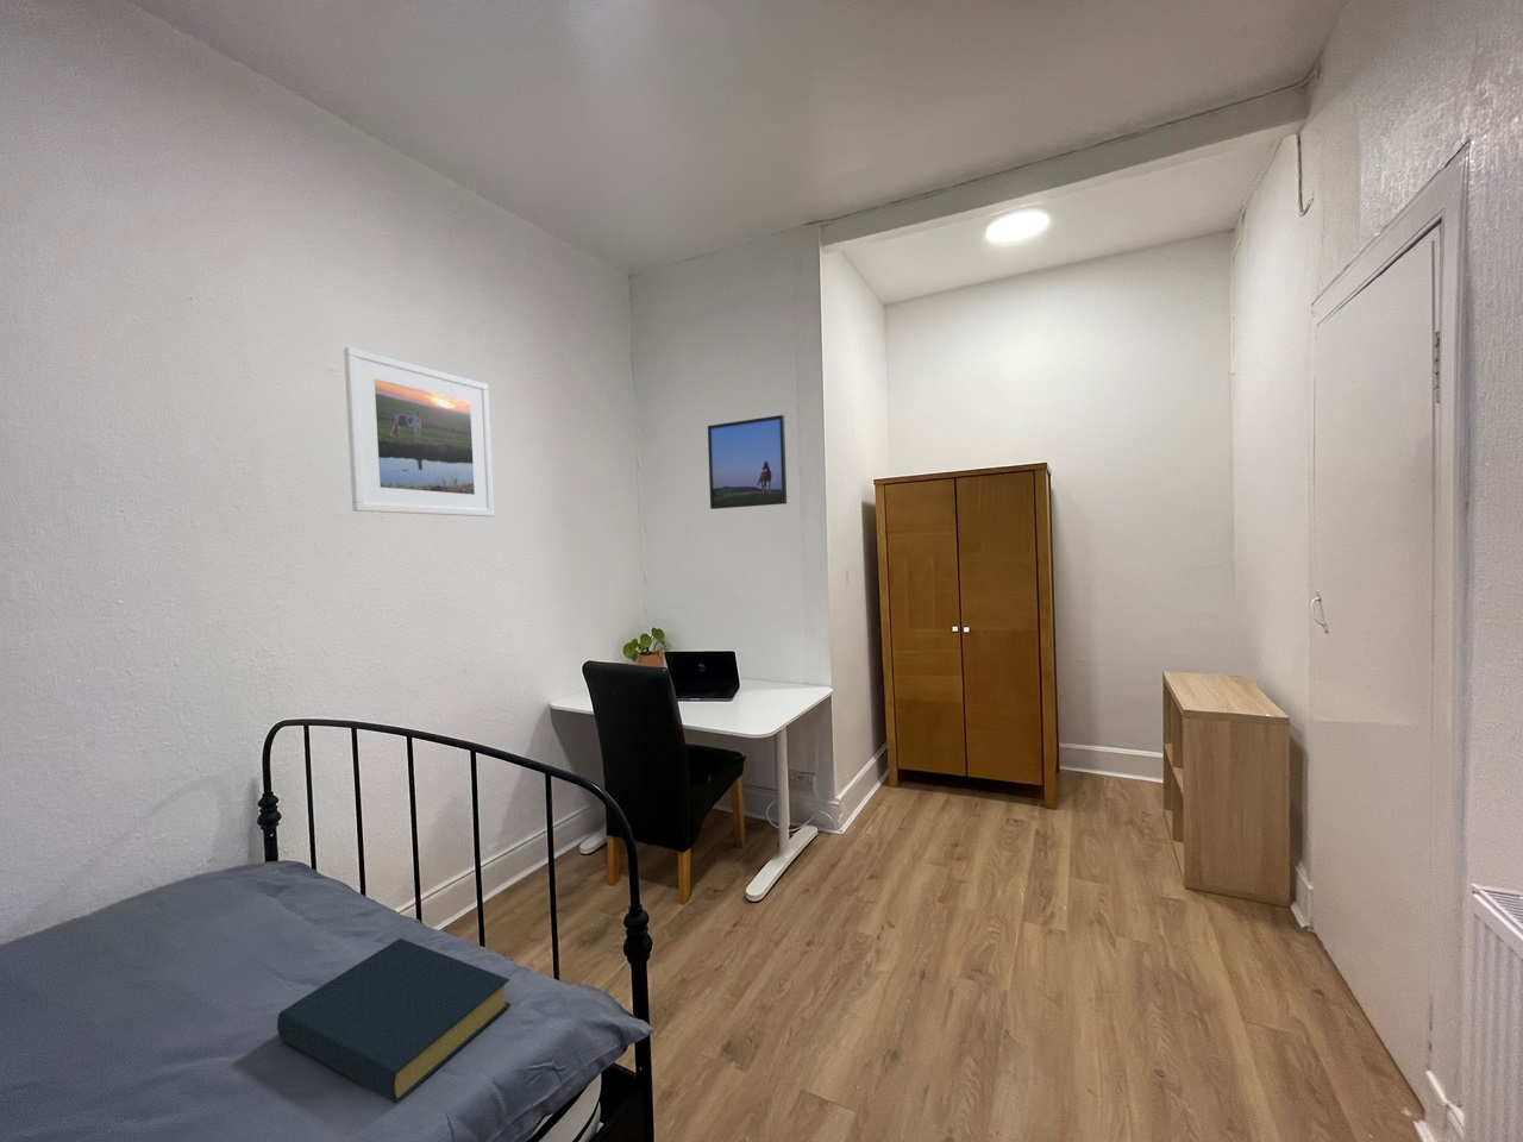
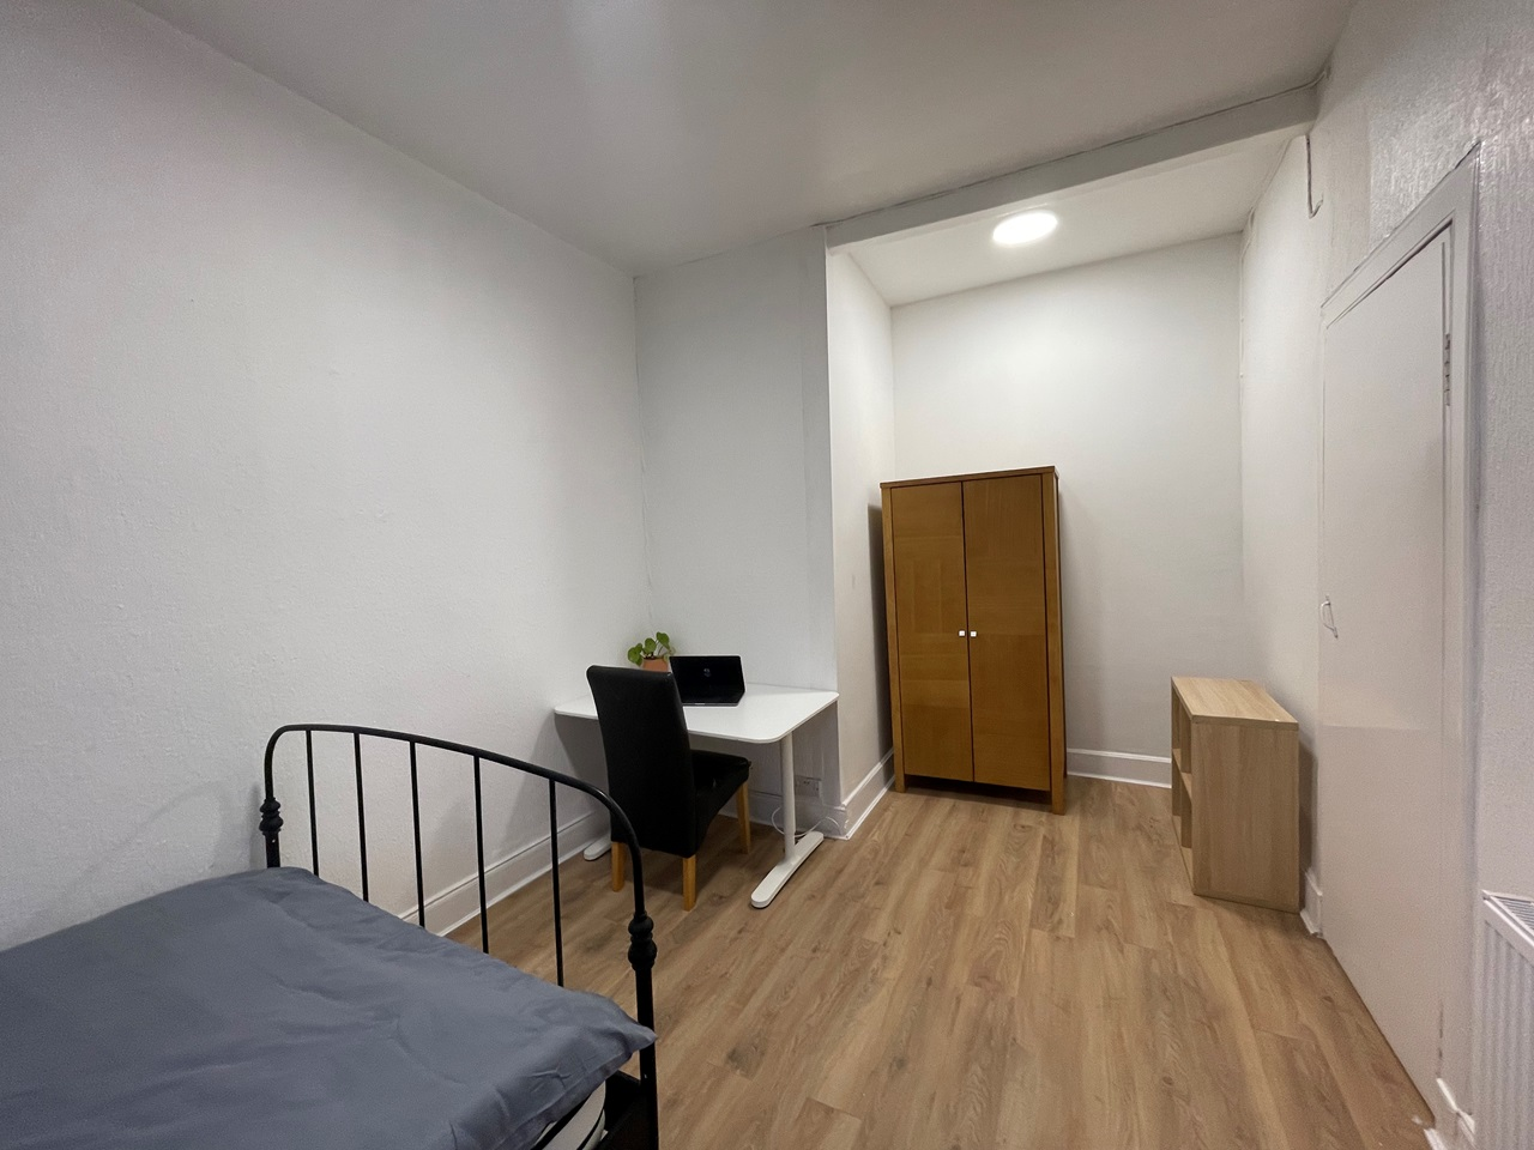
- hardback book [276,937,512,1104]
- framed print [706,414,788,510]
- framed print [343,347,495,517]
